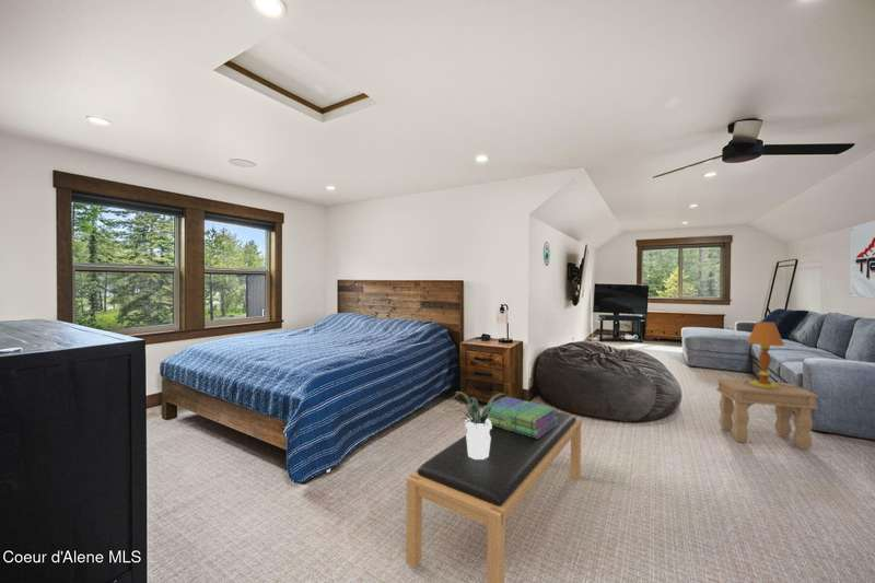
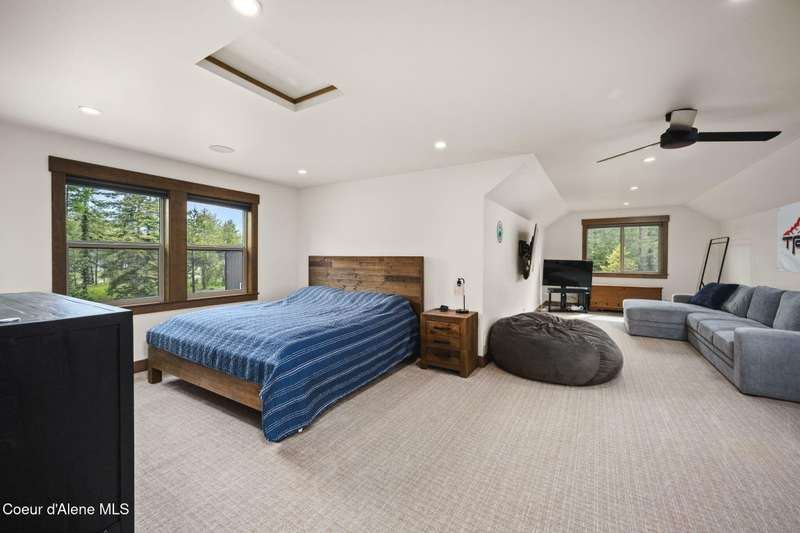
- bench [405,410,582,583]
- potted plant [447,390,509,459]
- table lamp [744,320,807,389]
- stack of books [482,396,558,439]
- side table [715,377,819,452]
